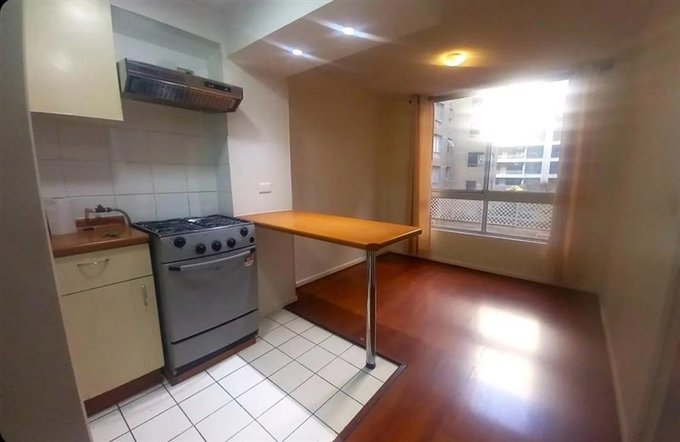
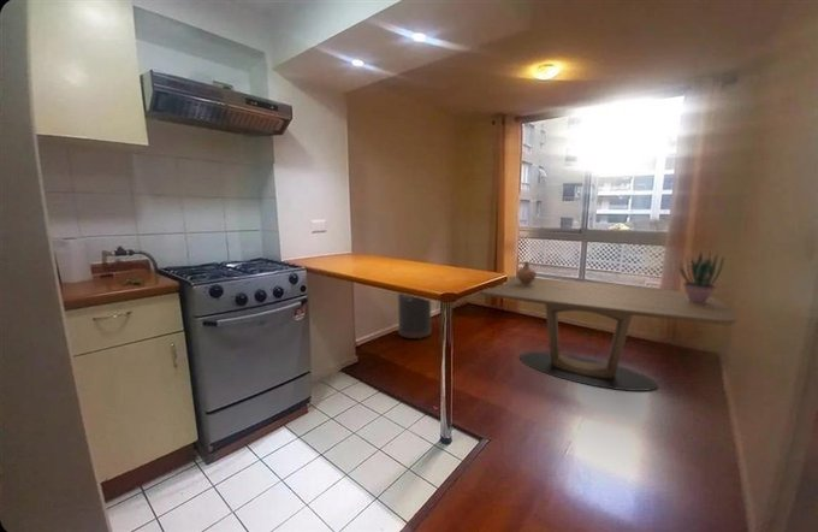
+ trash can [397,292,433,341]
+ ceramic jug [515,260,538,285]
+ potted plant [677,249,725,303]
+ dining table [478,274,739,392]
